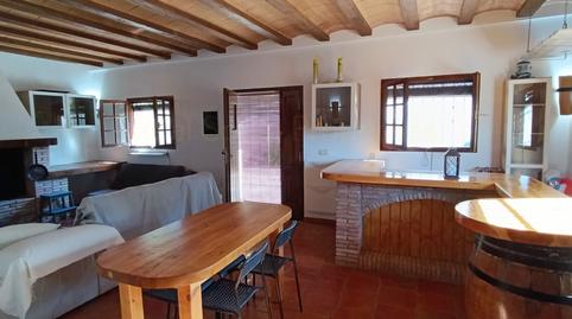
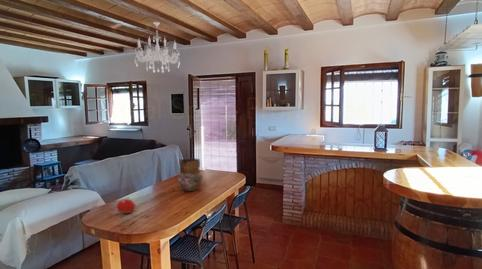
+ ceramic pitcher [177,157,203,192]
+ fruit [116,196,137,214]
+ chandelier [134,21,181,74]
